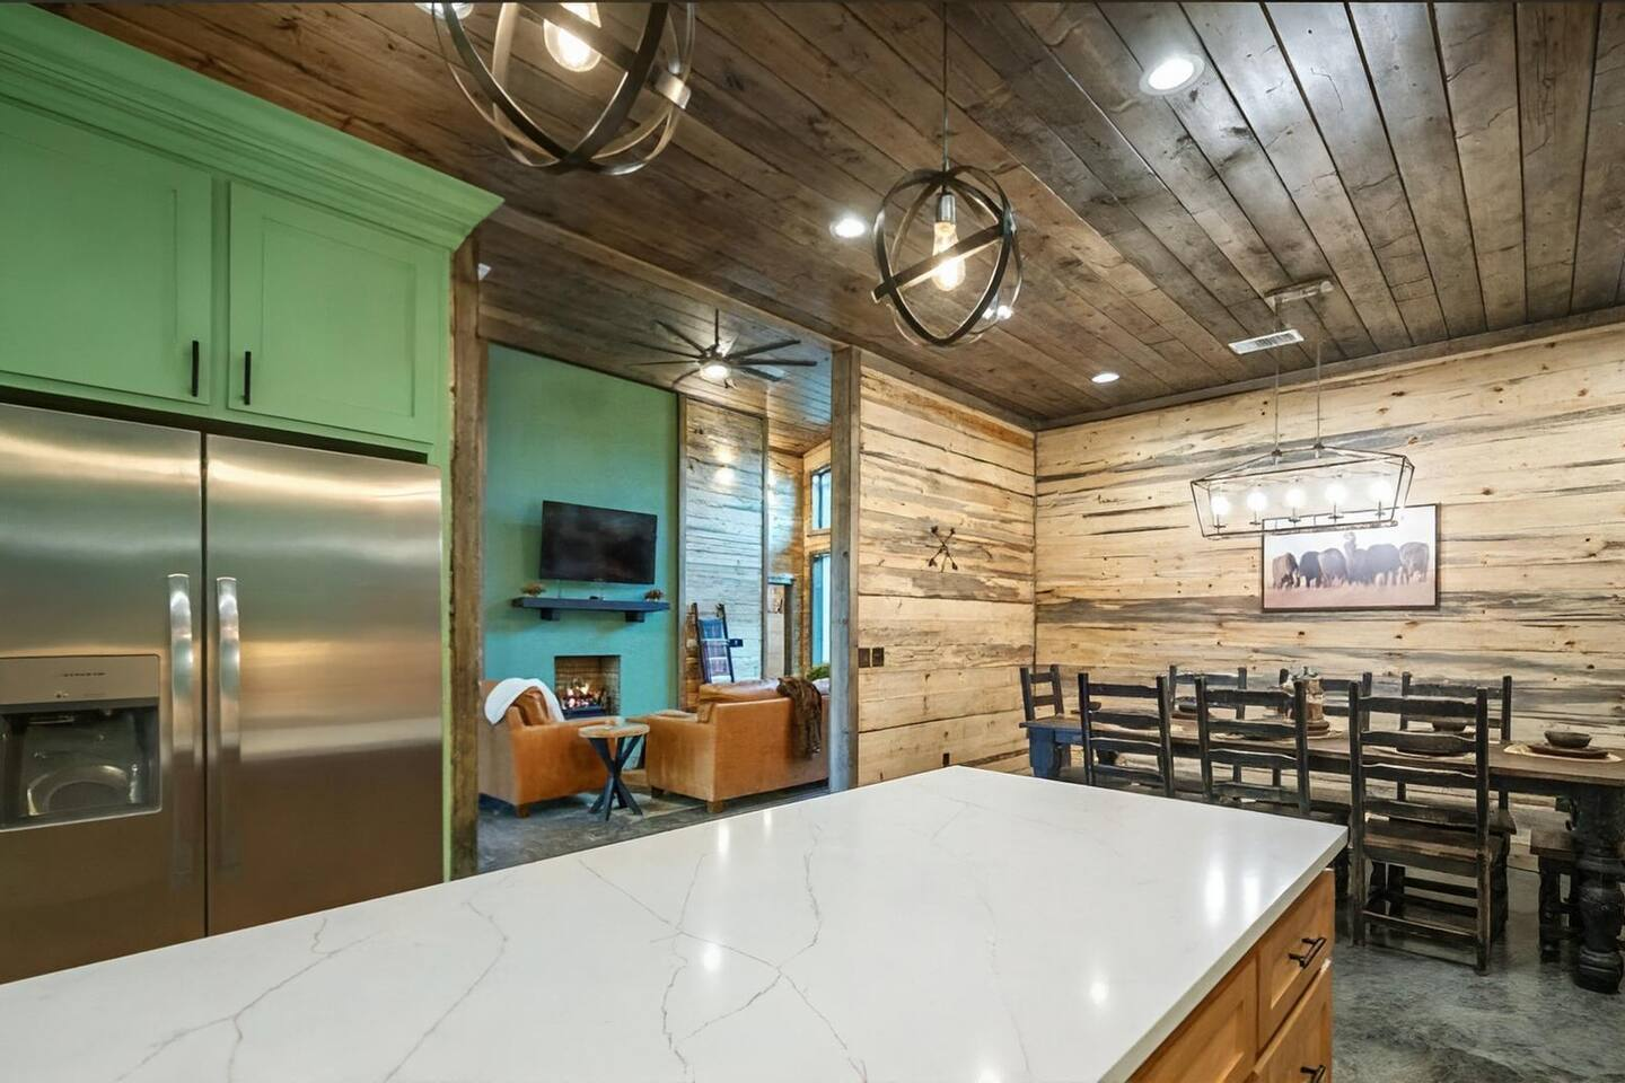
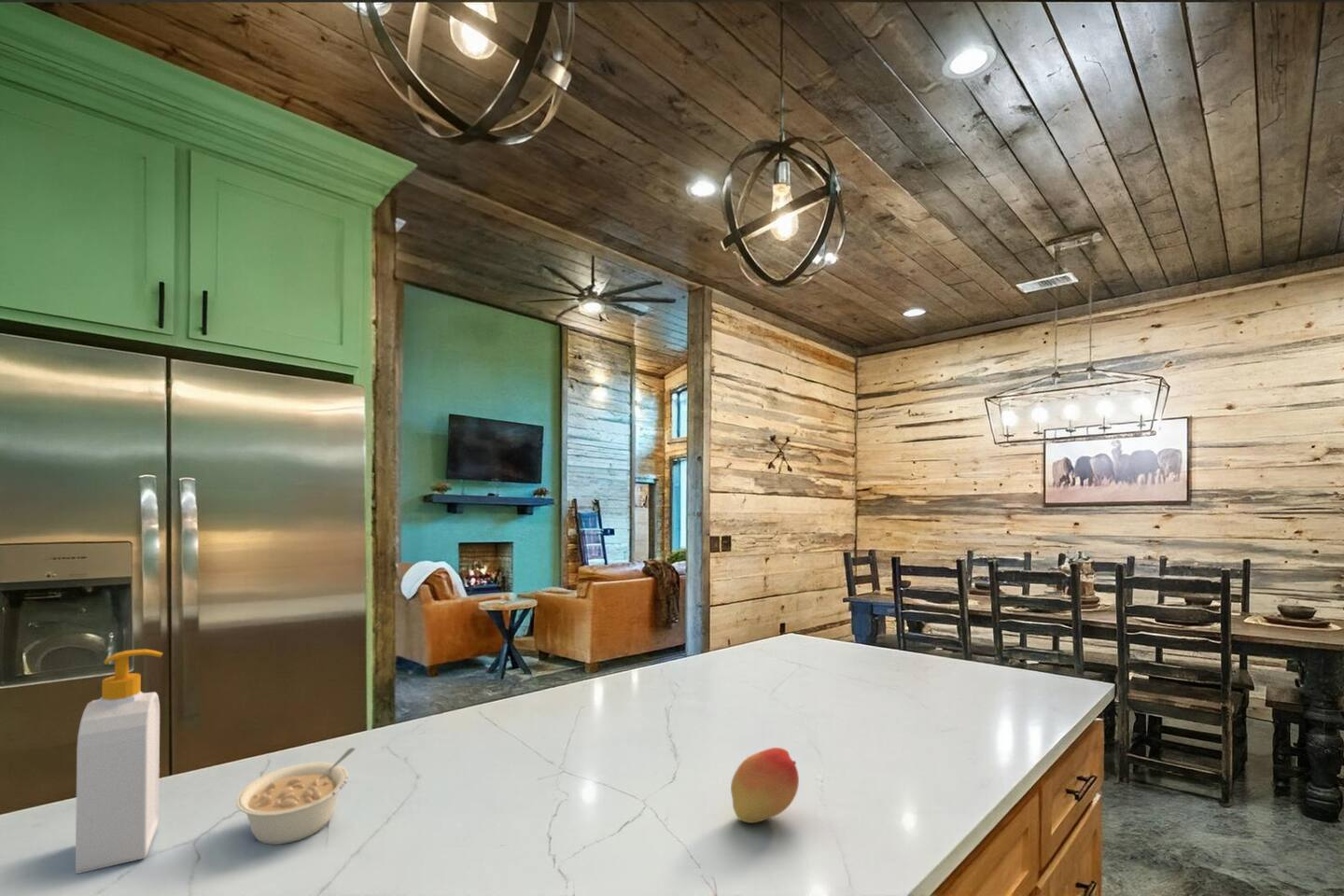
+ fruit [730,747,800,824]
+ soap bottle [75,649,163,875]
+ legume [235,747,357,846]
